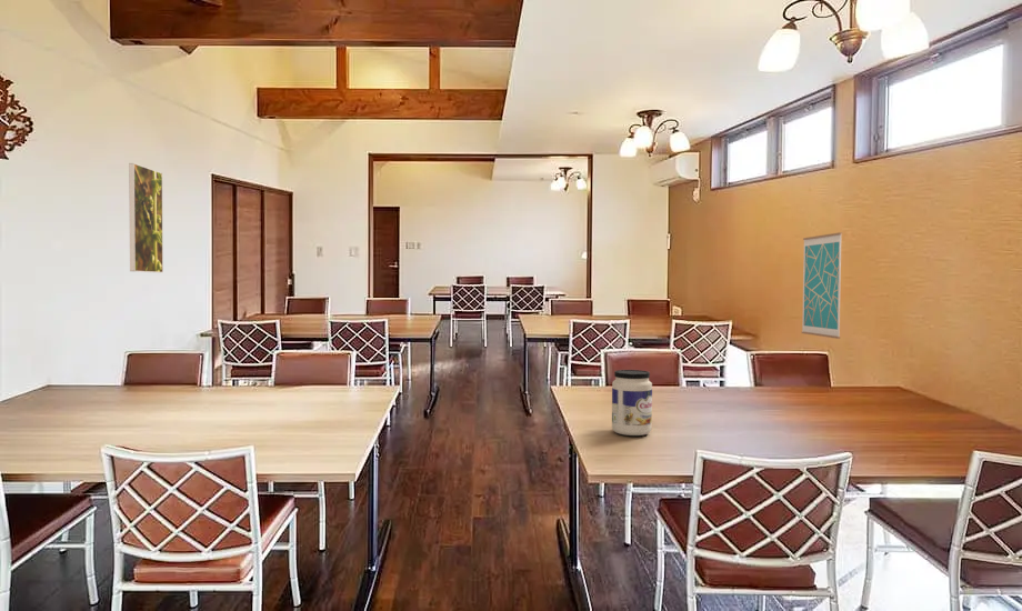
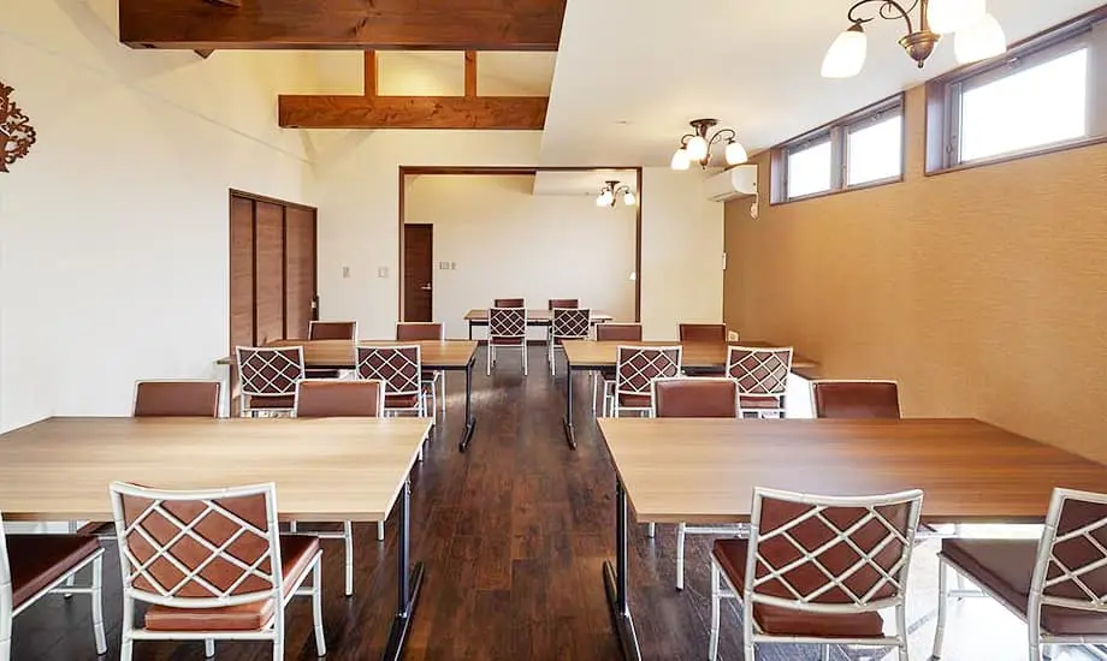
- wall art [801,231,843,340]
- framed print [128,162,164,273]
- jar [611,369,653,437]
